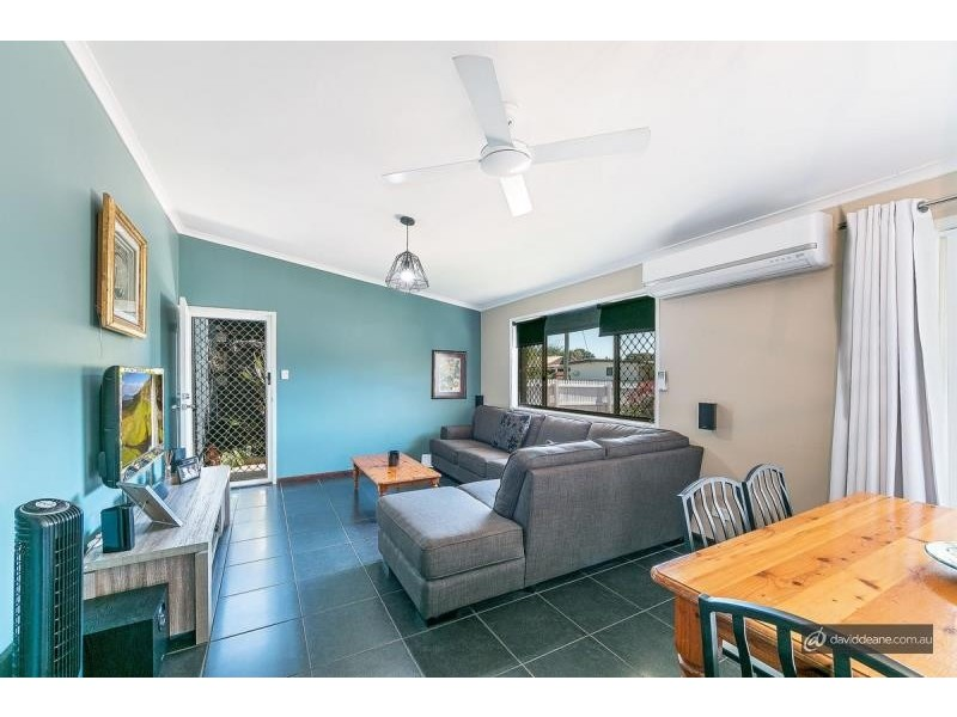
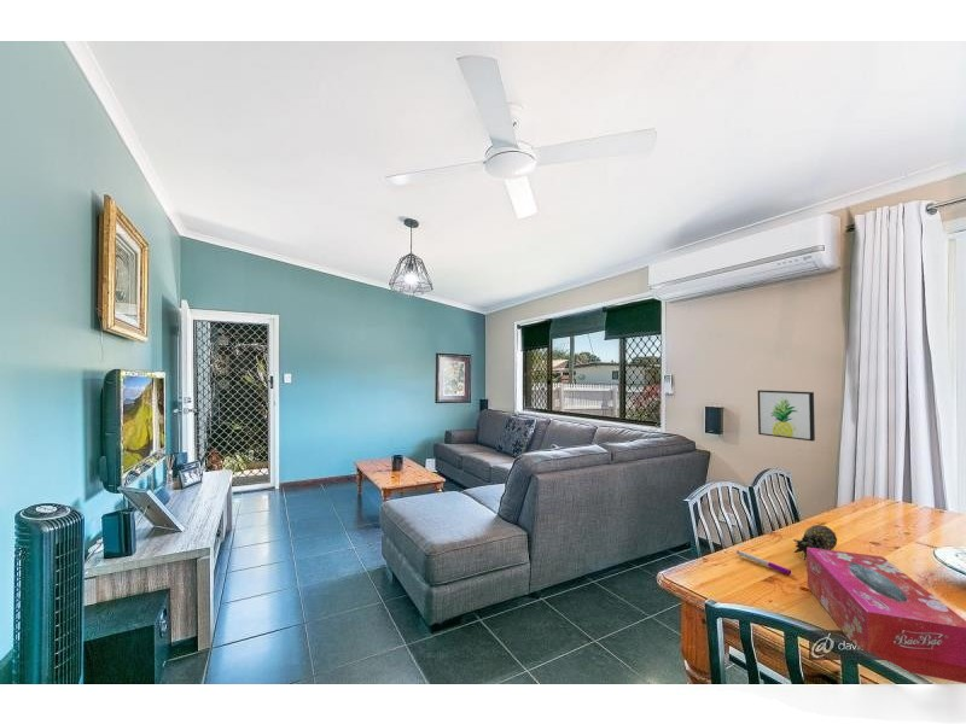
+ tissue box [805,548,966,684]
+ fruit [792,524,838,561]
+ wall art [757,389,816,442]
+ pen [735,549,792,576]
